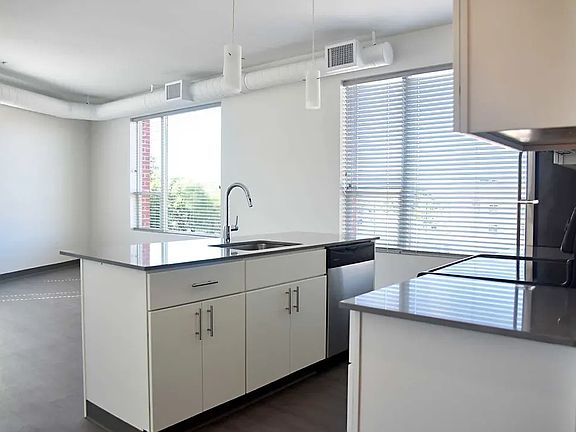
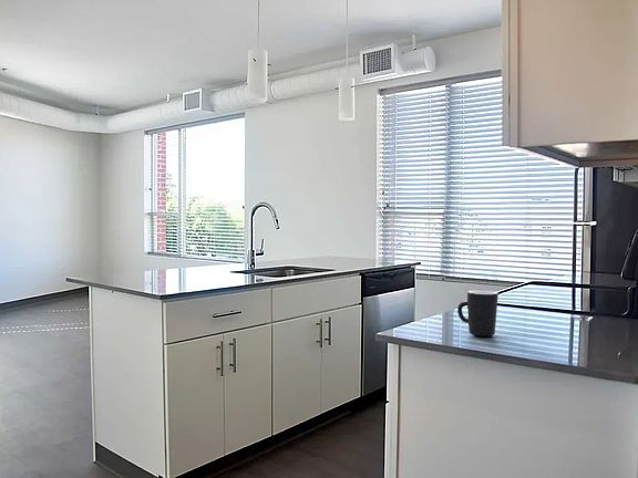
+ mug [456,289,500,337]
